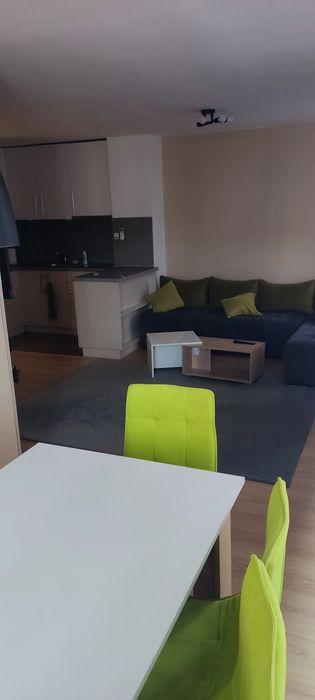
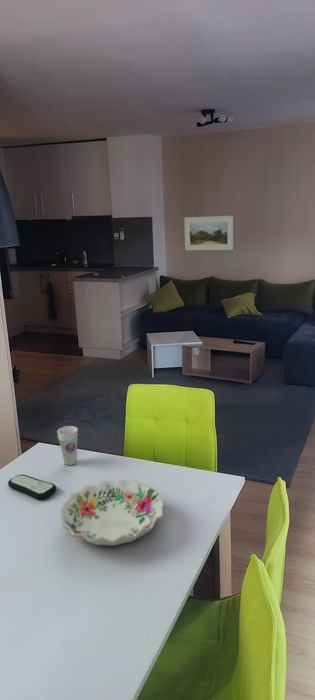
+ cup [56,425,79,466]
+ remote control [7,474,57,501]
+ decorative bowl [58,478,165,546]
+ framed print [183,215,234,251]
